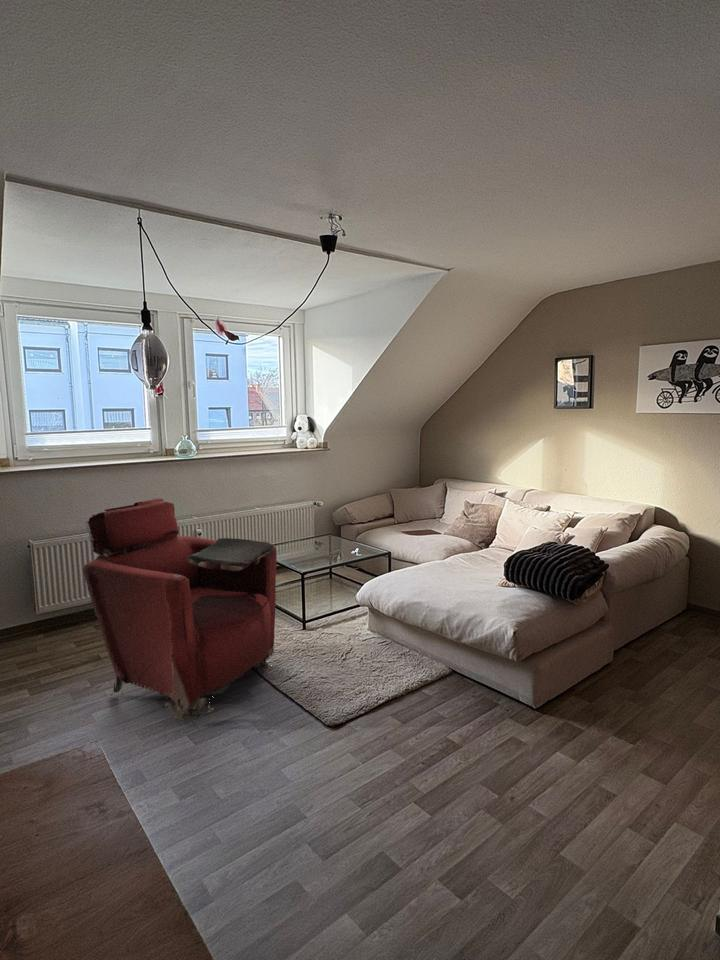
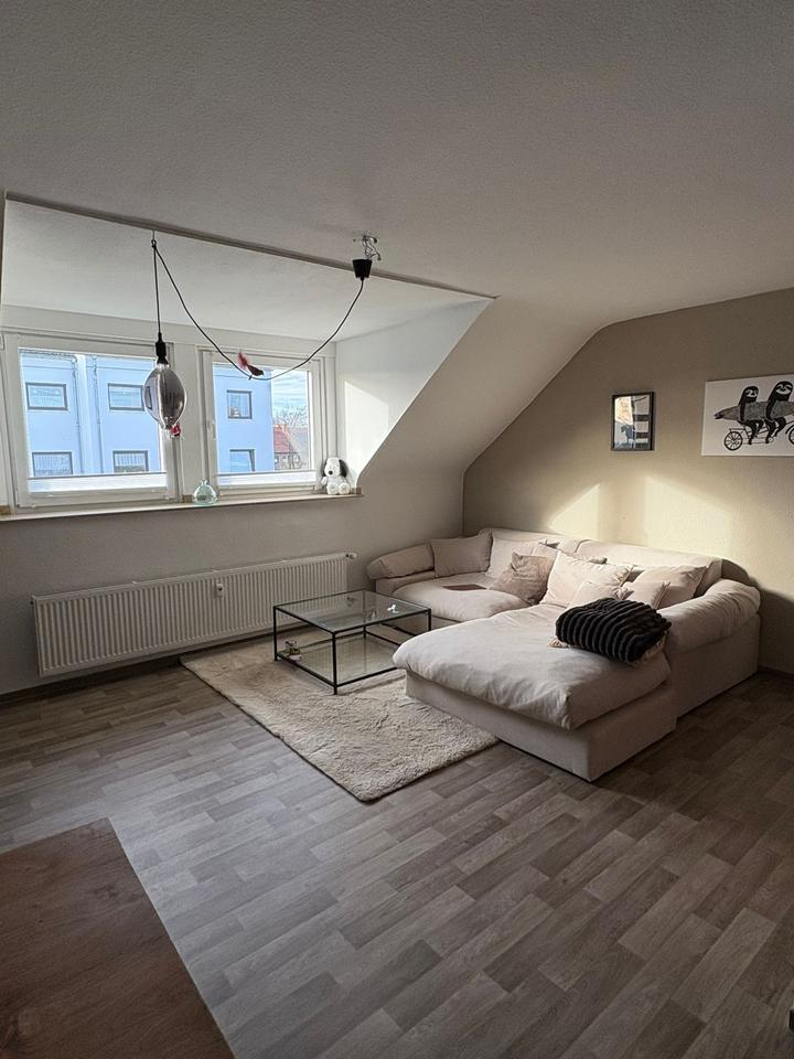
- armchair [82,498,278,725]
